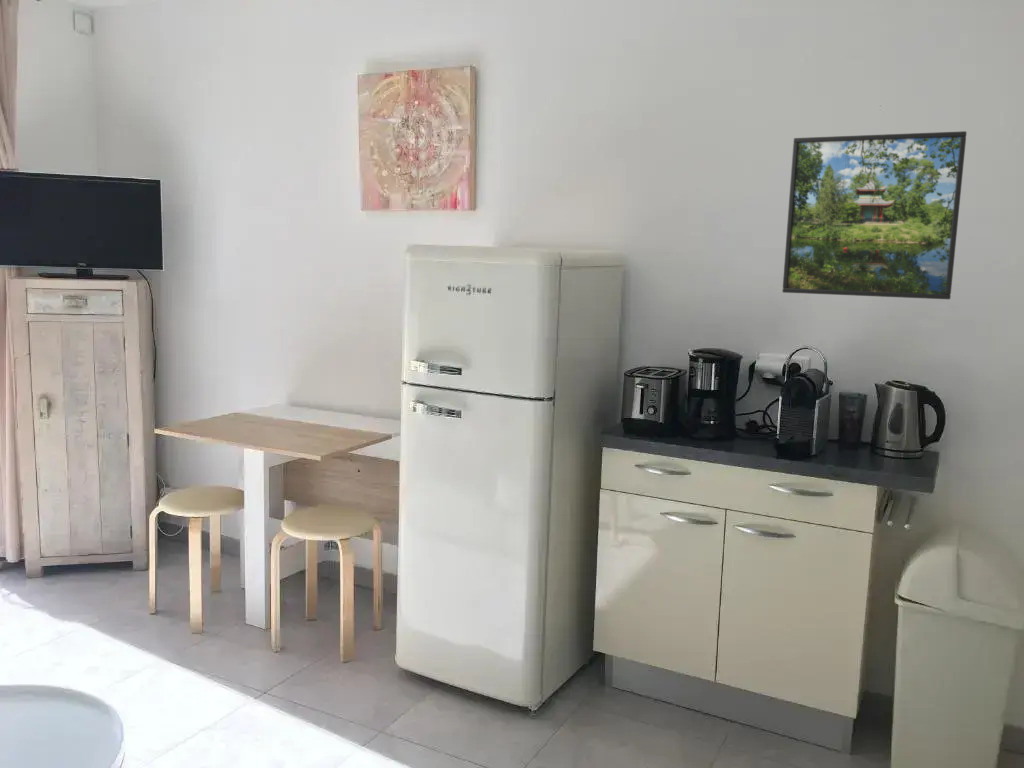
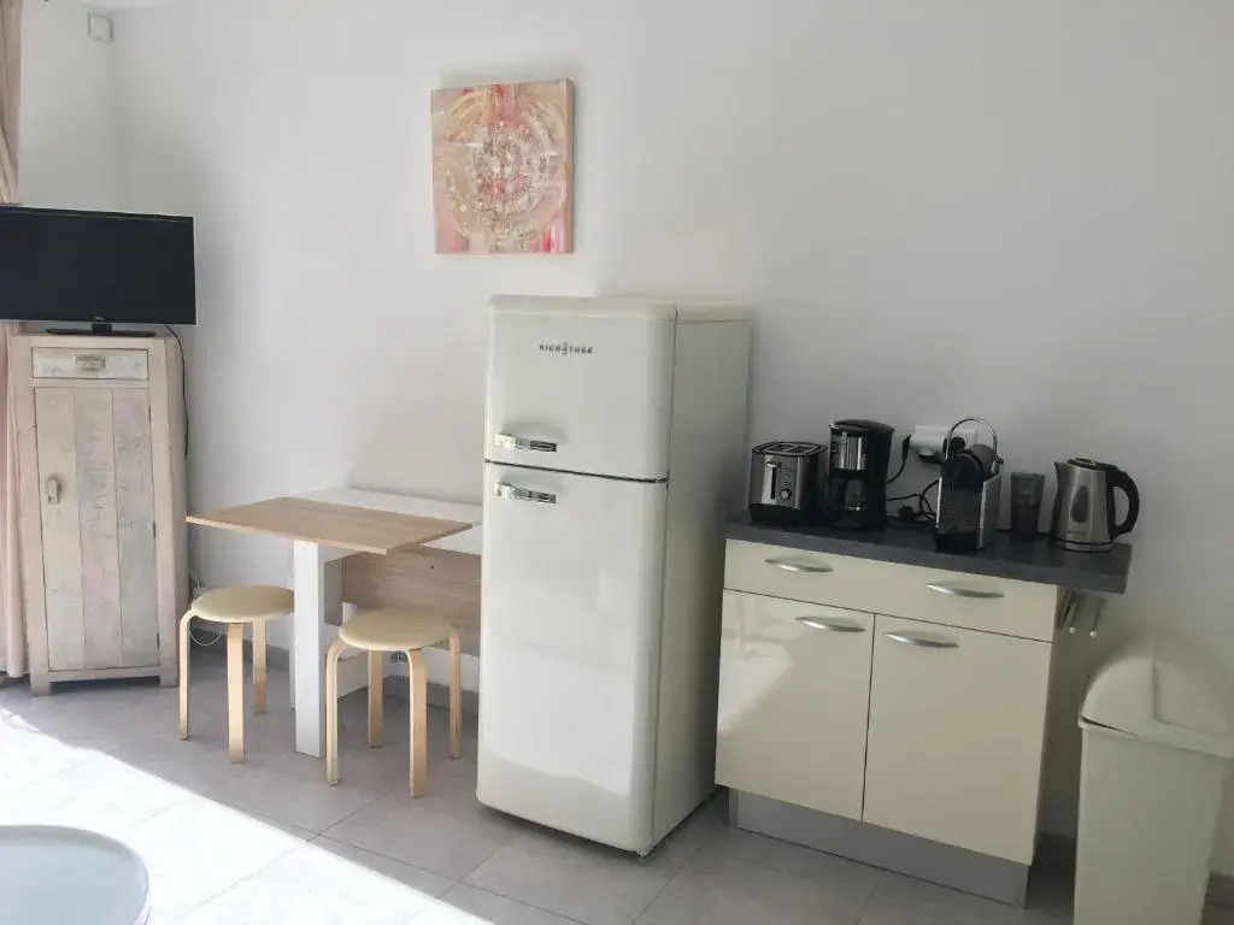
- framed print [781,130,968,300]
